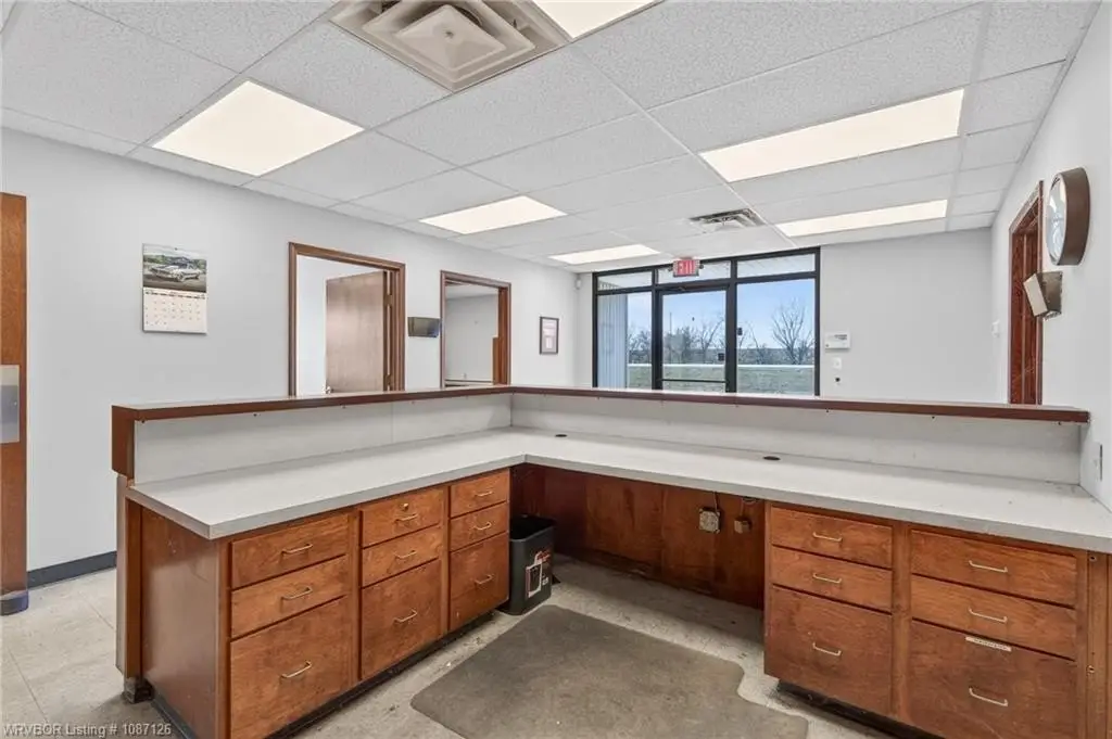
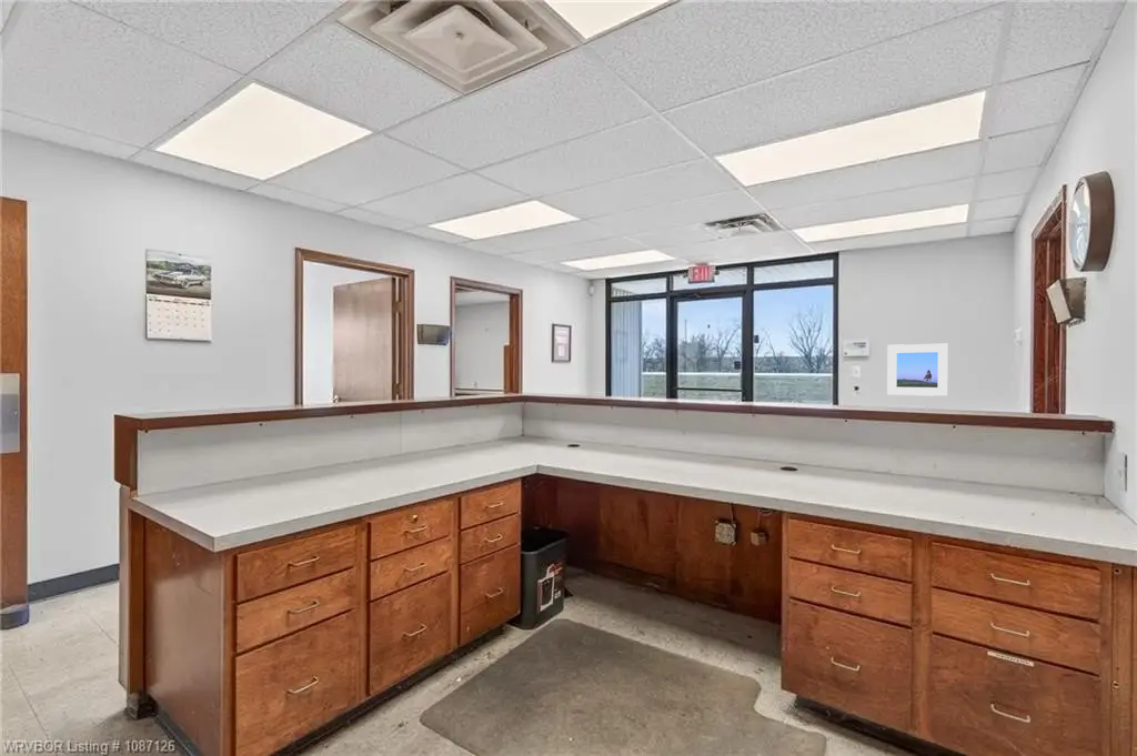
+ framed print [886,343,949,397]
